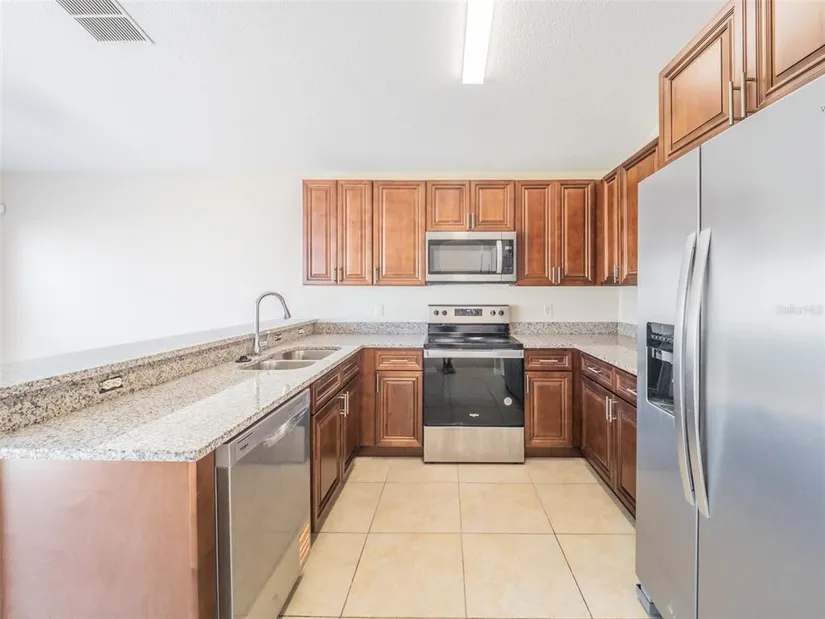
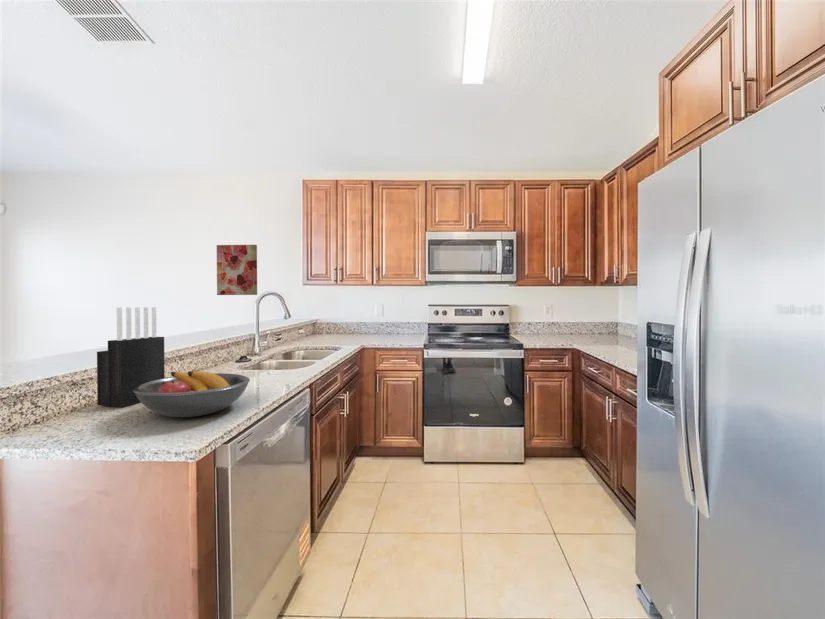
+ wall art [216,244,258,296]
+ knife block [96,306,166,408]
+ fruit bowl [133,370,251,418]
